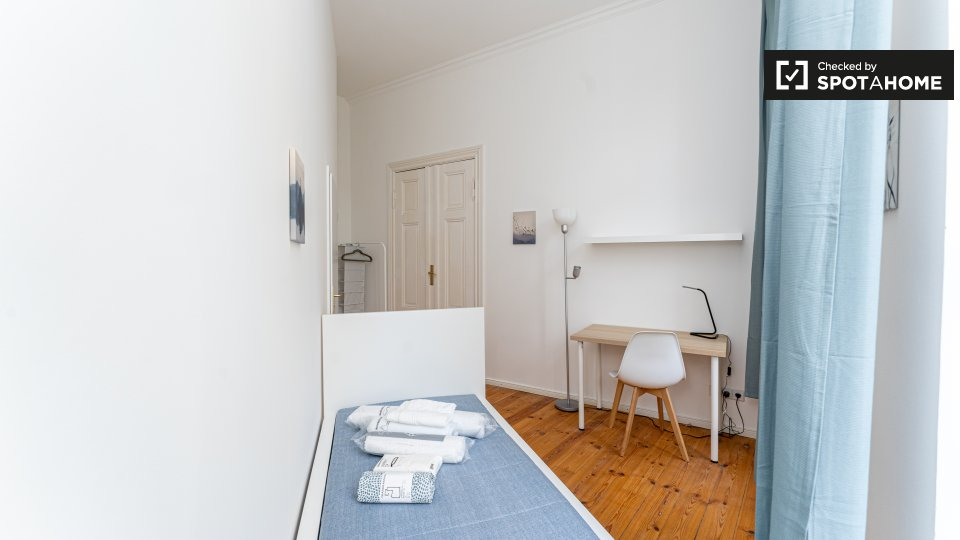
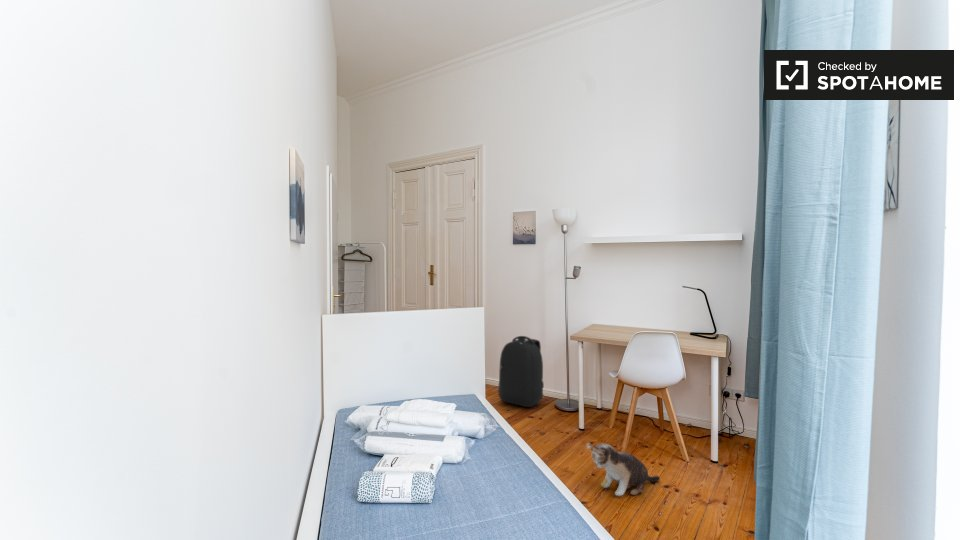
+ backpack [497,335,545,408]
+ plush toy [585,442,661,497]
